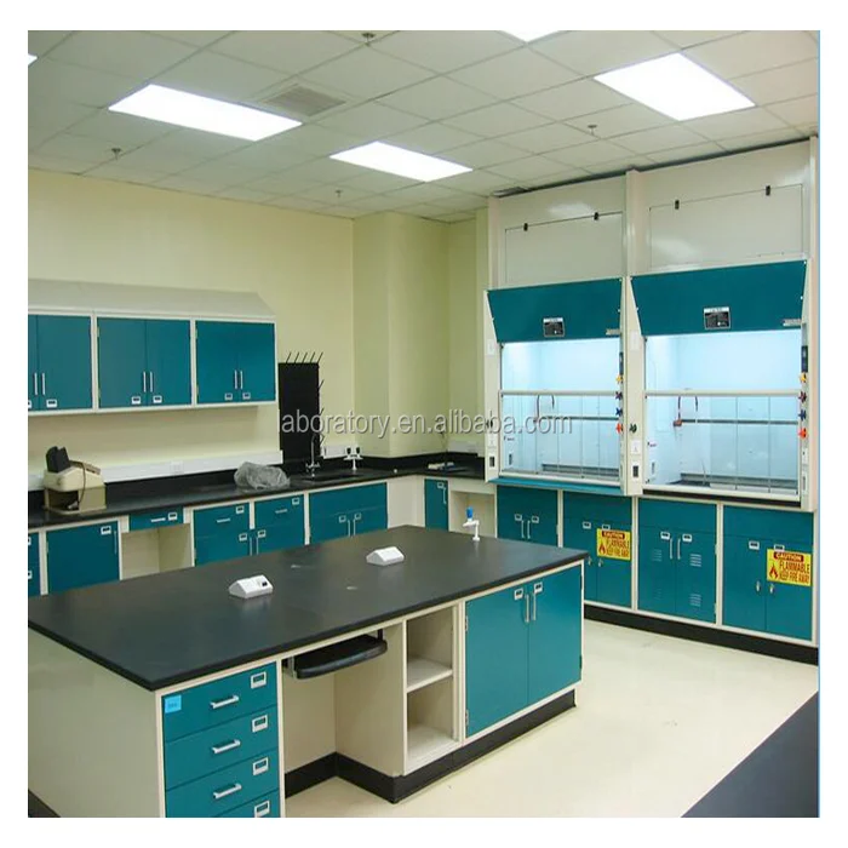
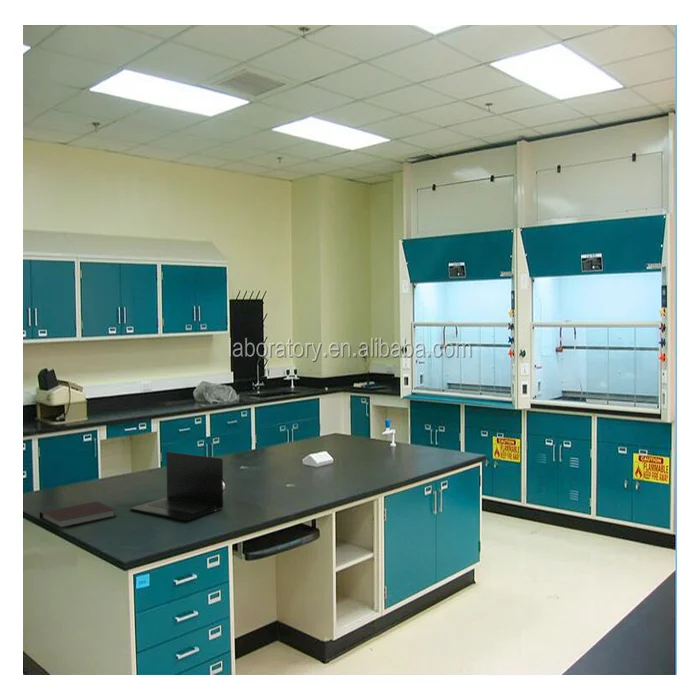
+ notebook [39,500,117,529]
+ laptop [129,451,224,522]
